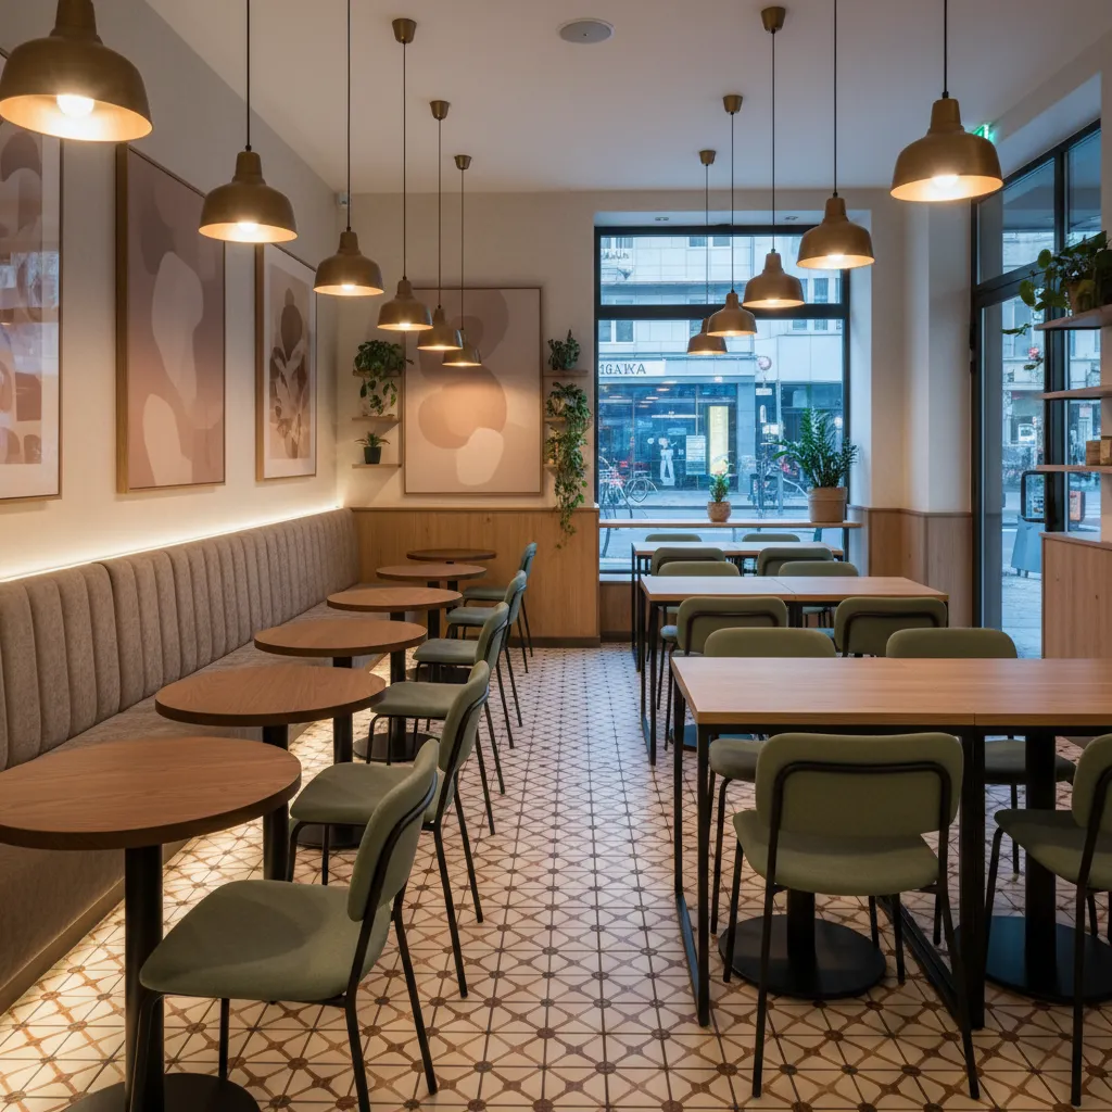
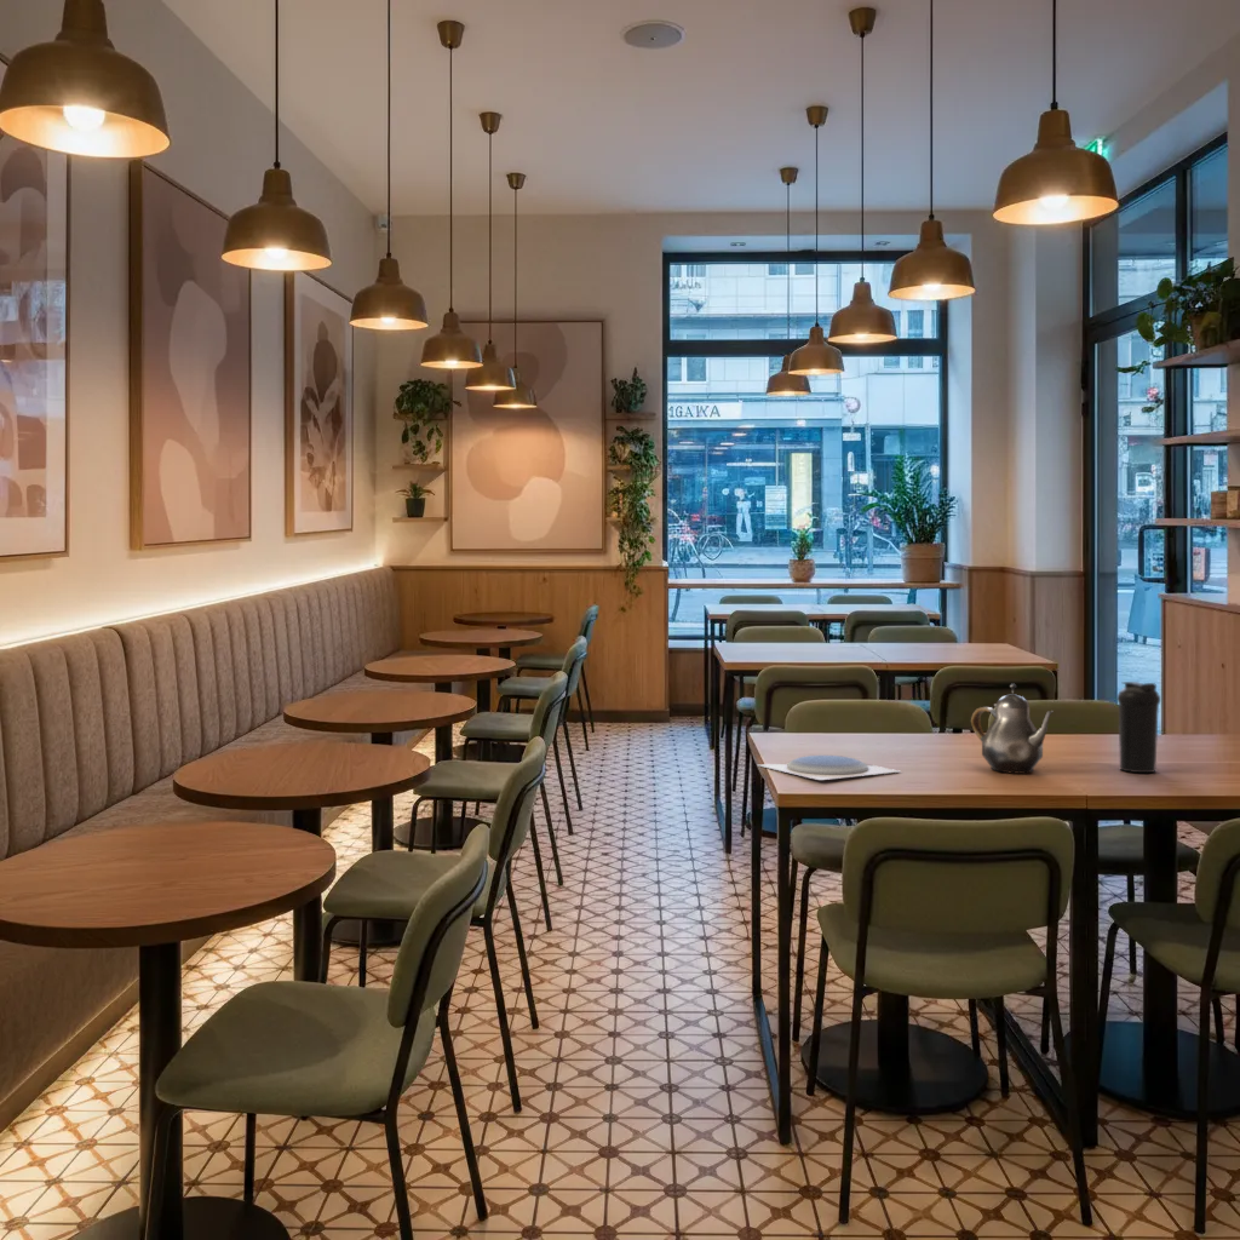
+ teapot [970,682,1055,774]
+ plate [758,754,900,781]
+ water bottle [1116,681,1161,774]
